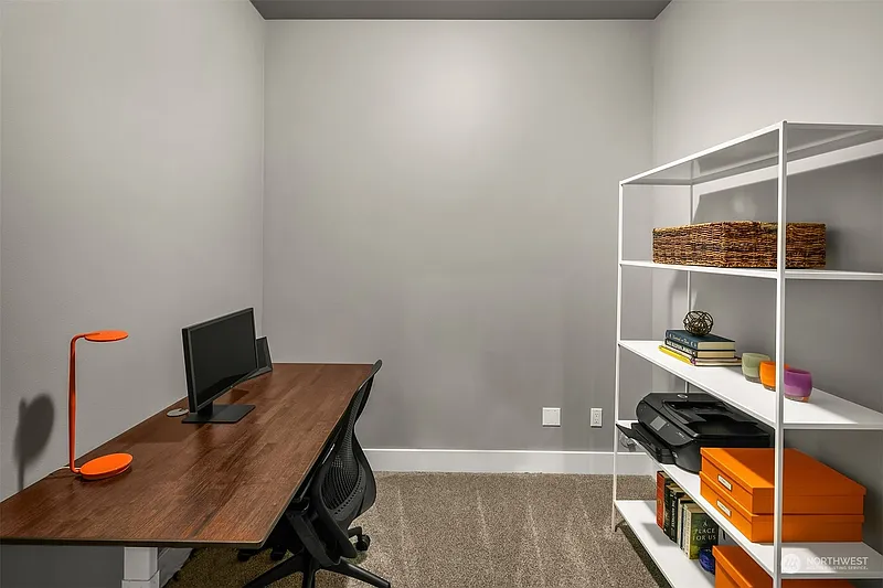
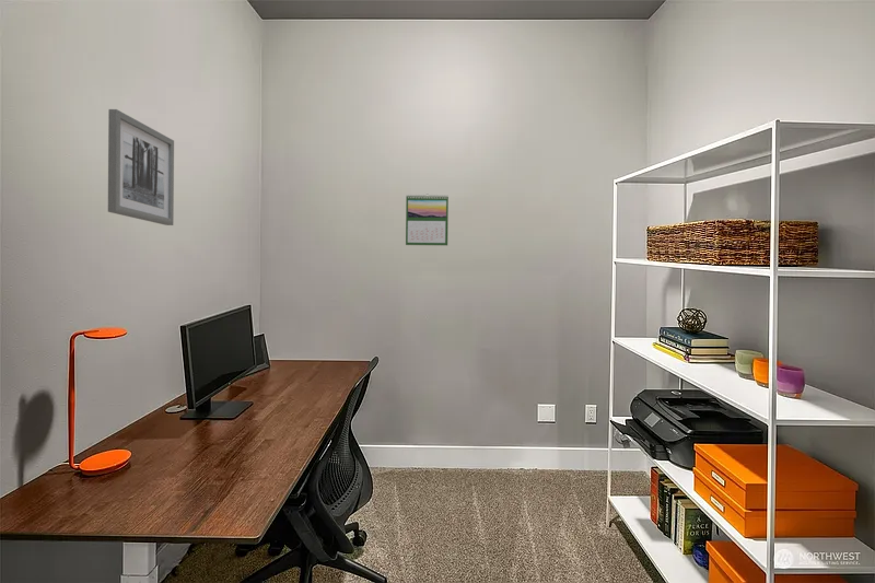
+ calendar [405,193,450,246]
+ wall art [107,108,175,226]
